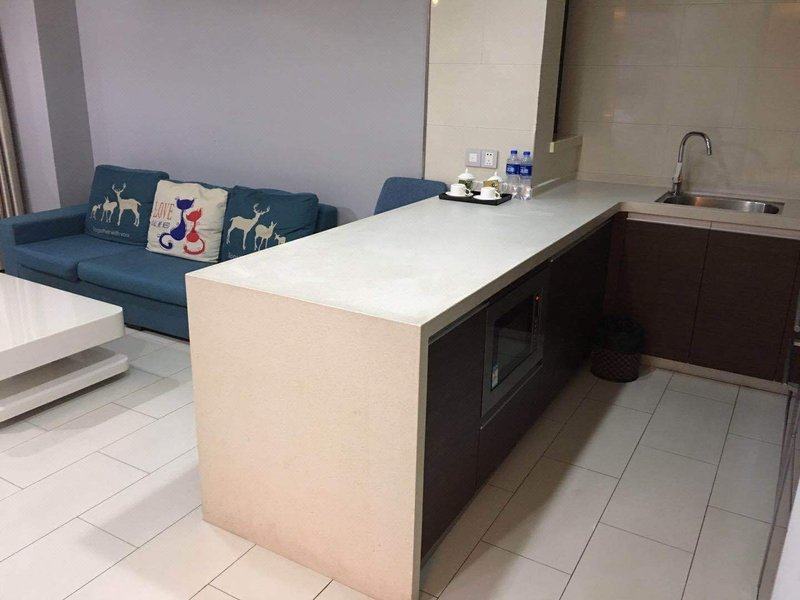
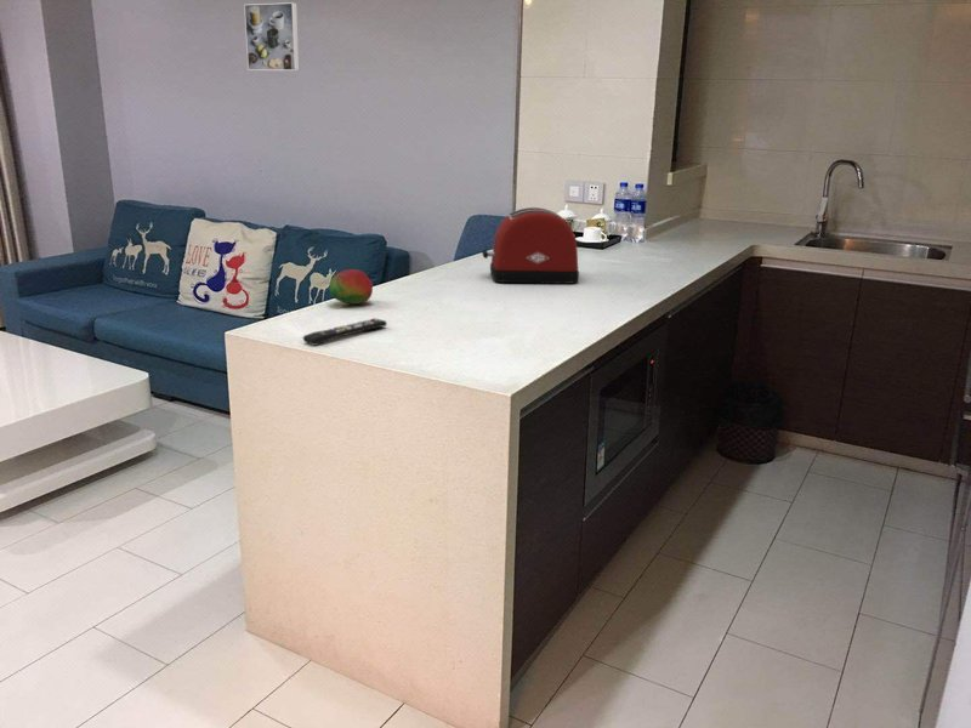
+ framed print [243,1,301,72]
+ fruit [328,268,374,306]
+ toaster [481,206,580,285]
+ remote control [302,317,388,347]
